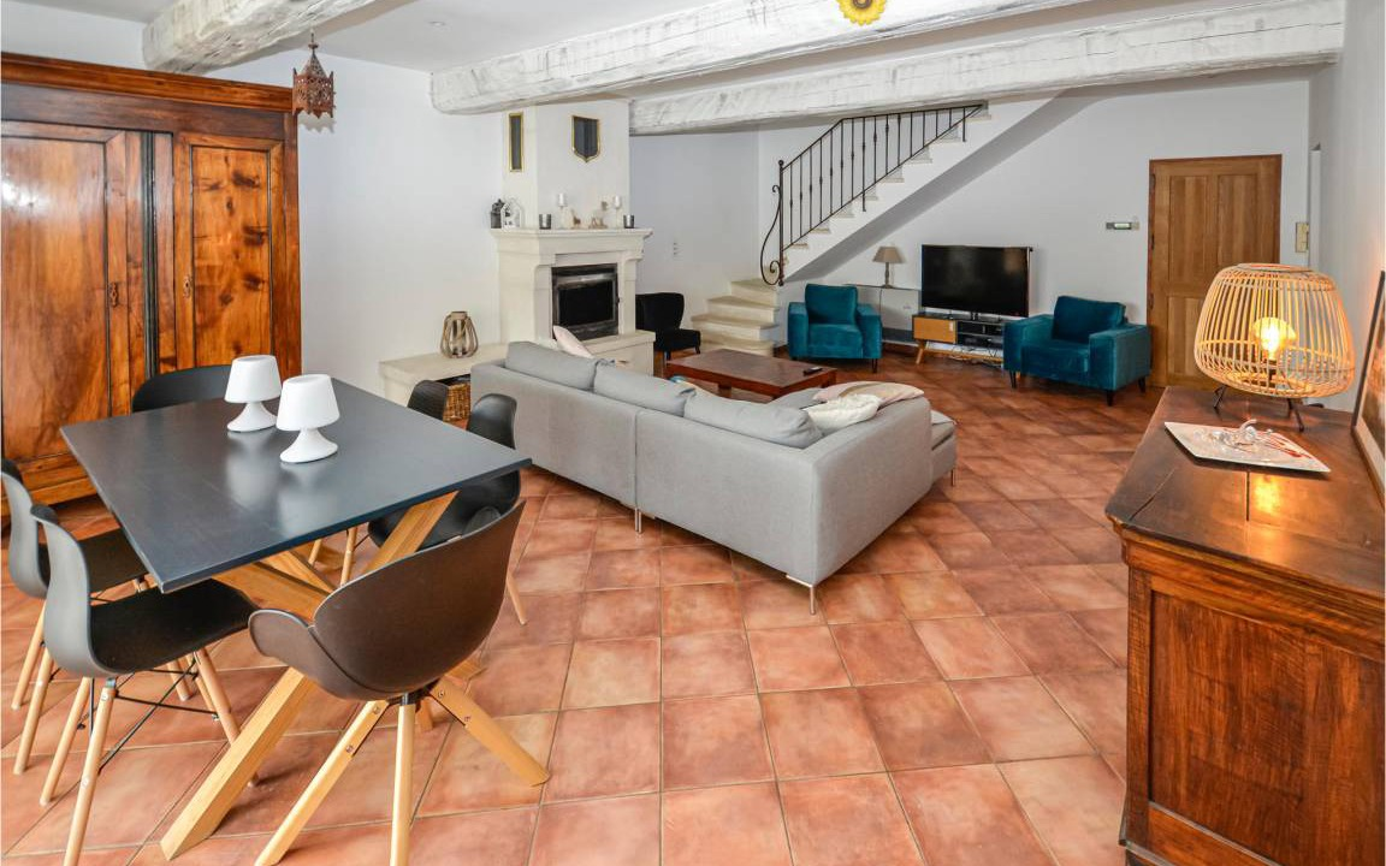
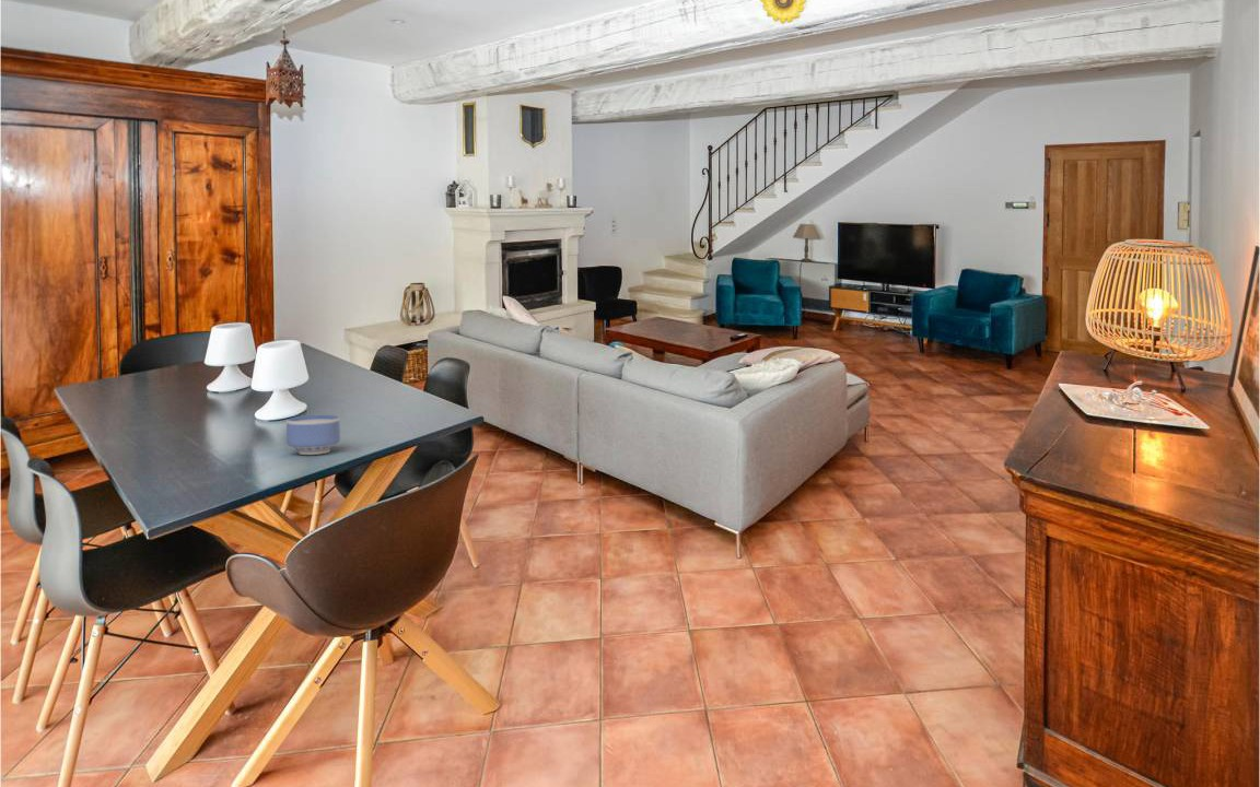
+ bowl [285,414,341,456]
